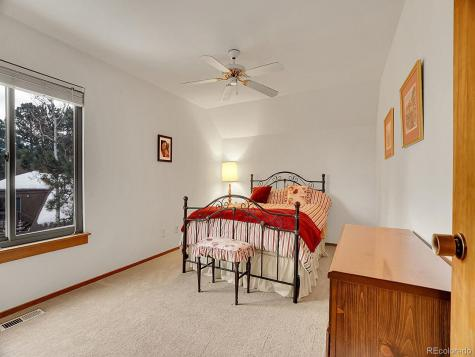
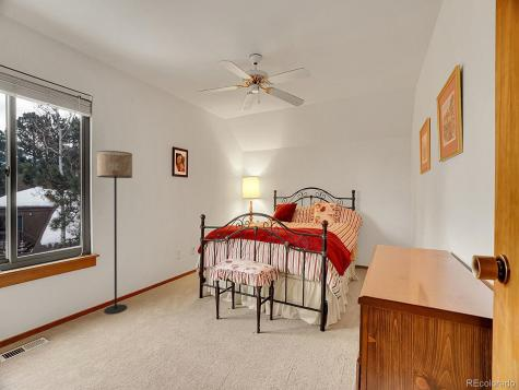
+ floor lamp [96,150,133,315]
